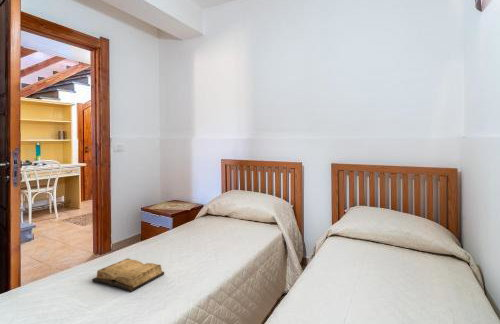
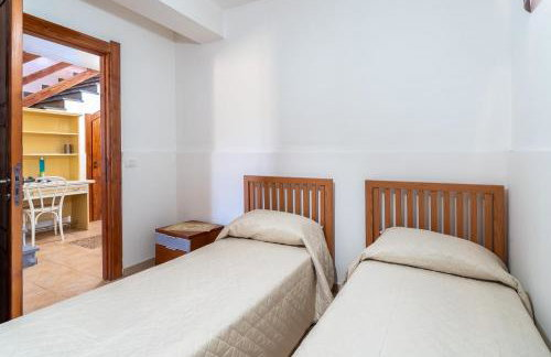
- diary [91,257,165,293]
